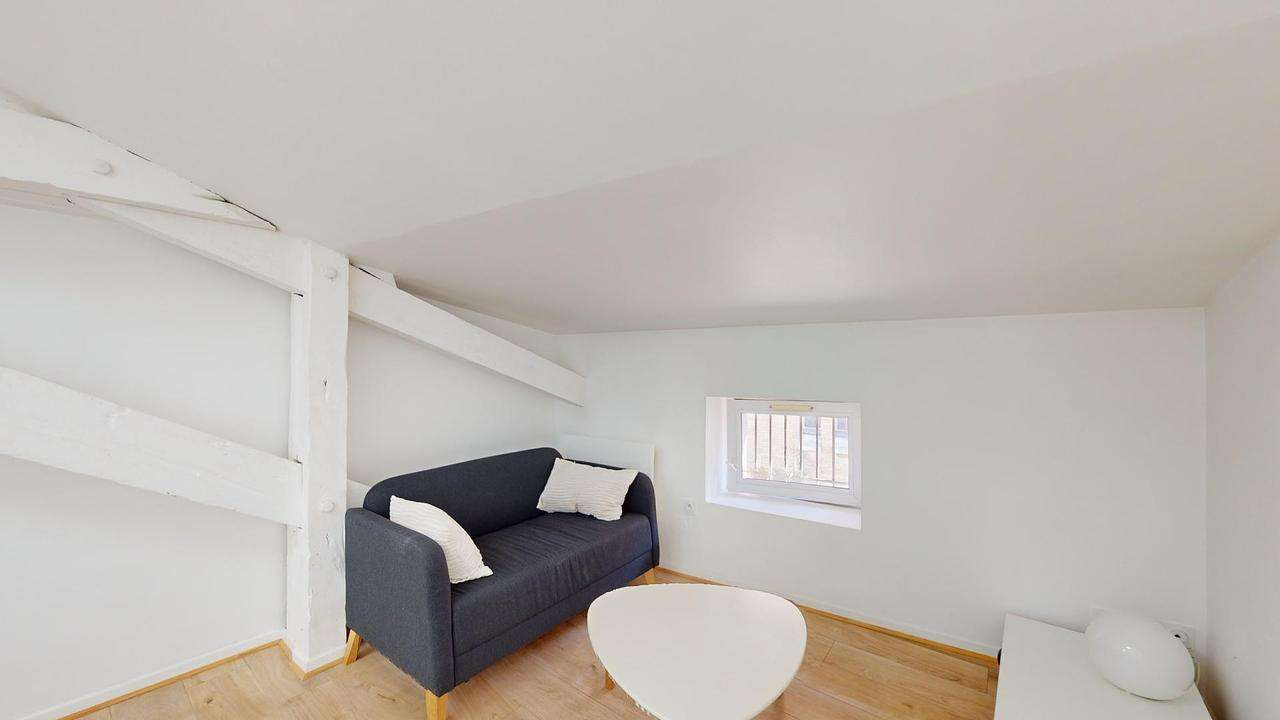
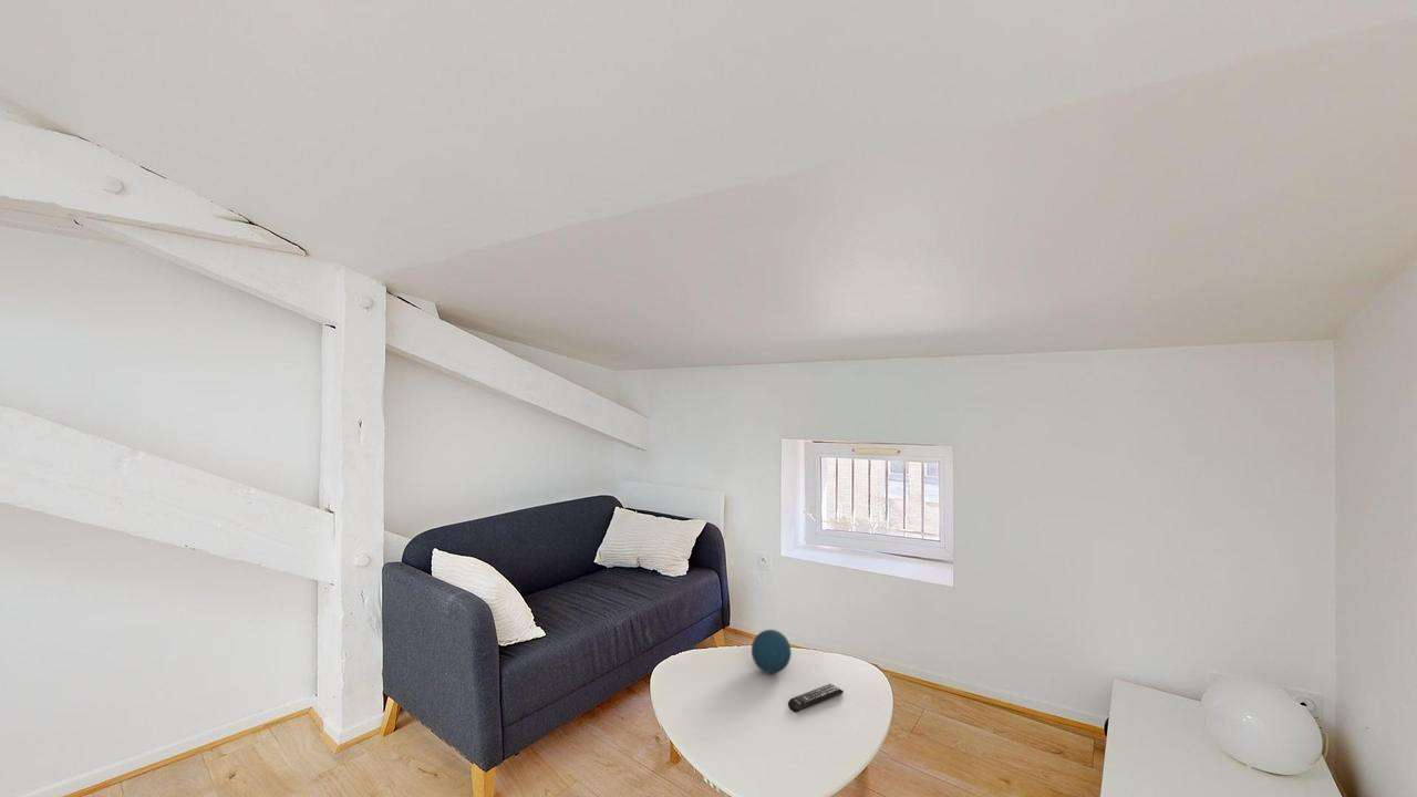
+ decorative orb [751,629,793,674]
+ remote control [787,683,845,713]
